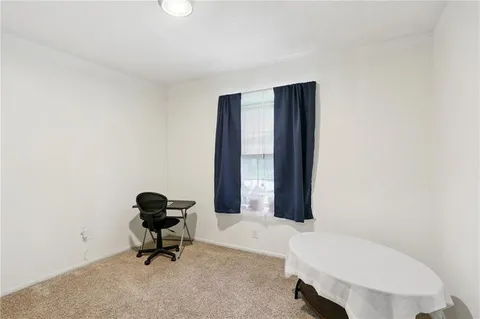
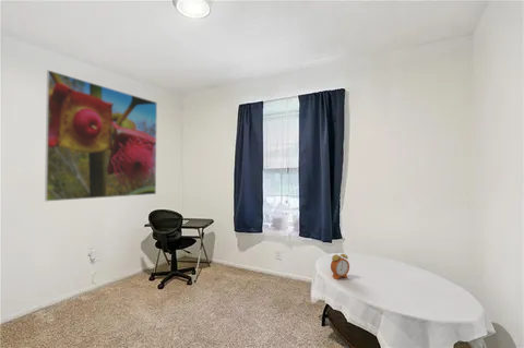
+ alarm clock [330,250,350,280]
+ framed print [44,69,158,202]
